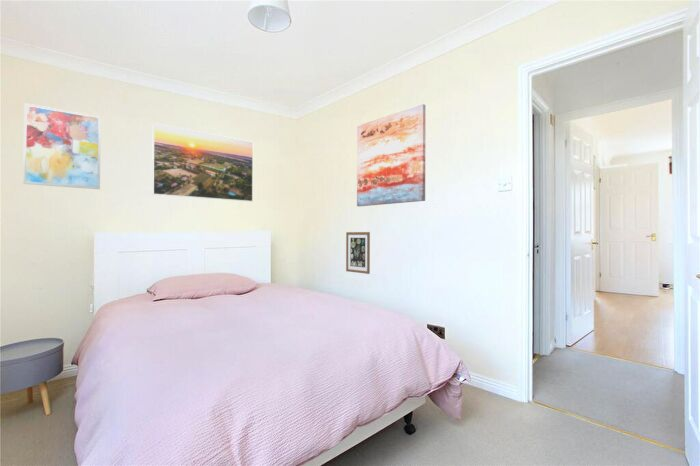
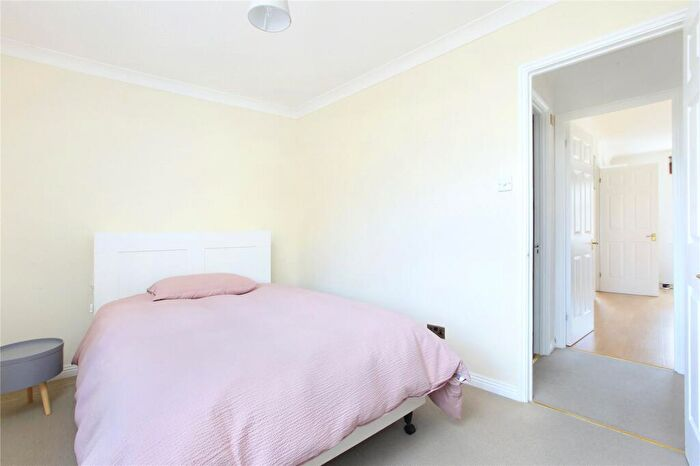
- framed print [151,122,254,203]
- wall art [345,231,371,275]
- wall art [23,102,102,190]
- wall art [356,103,426,207]
